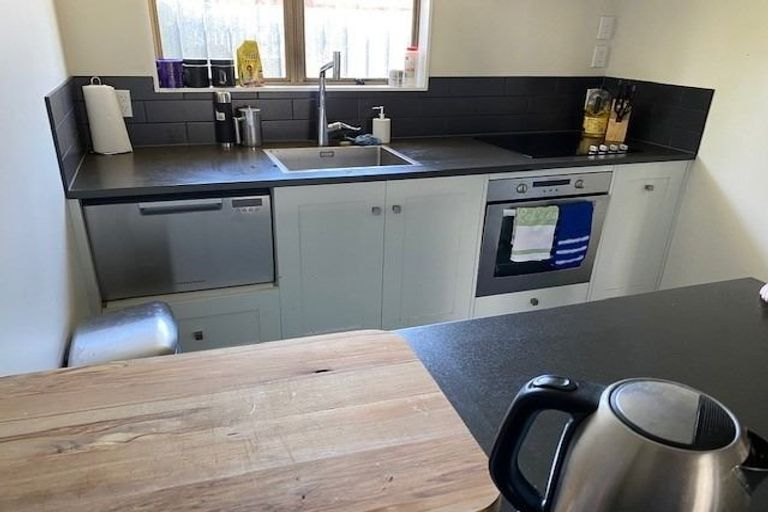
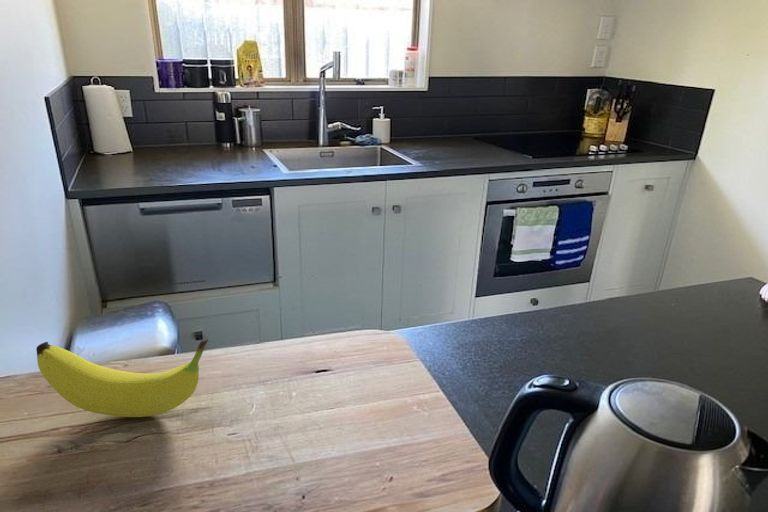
+ fruit [36,338,209,418]
